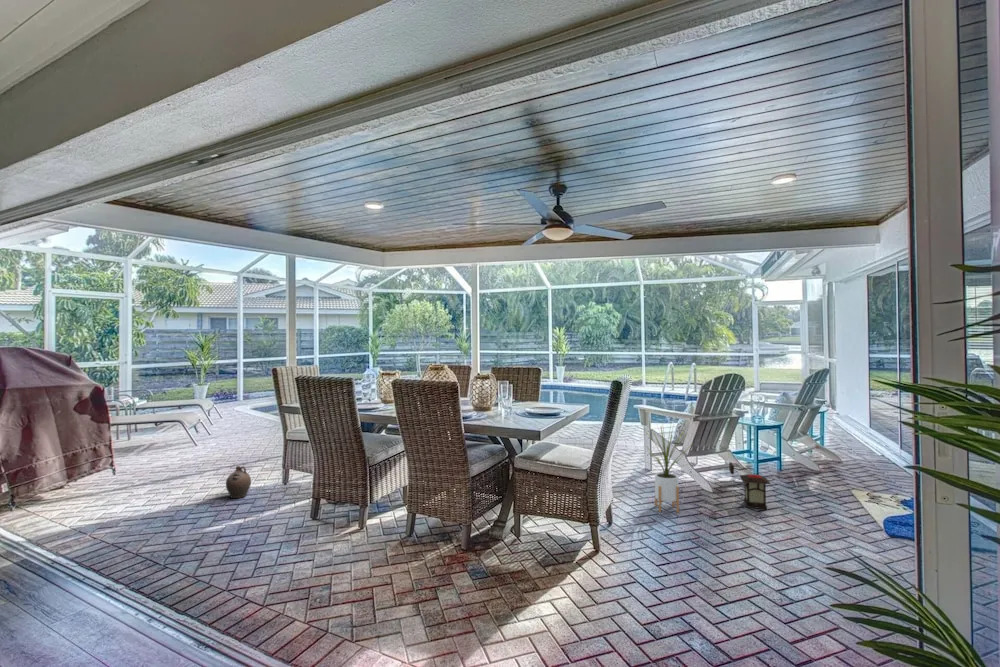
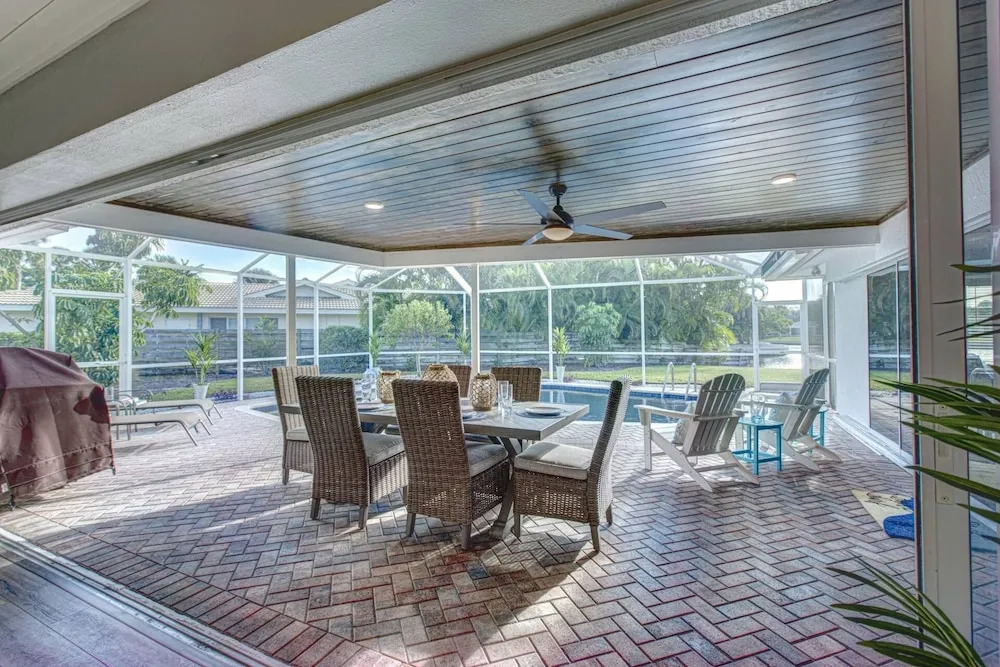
- lantern [728,461,772,510]
- ceramic jug [225,465,252,499]
- house plant [642,419,694,514]
